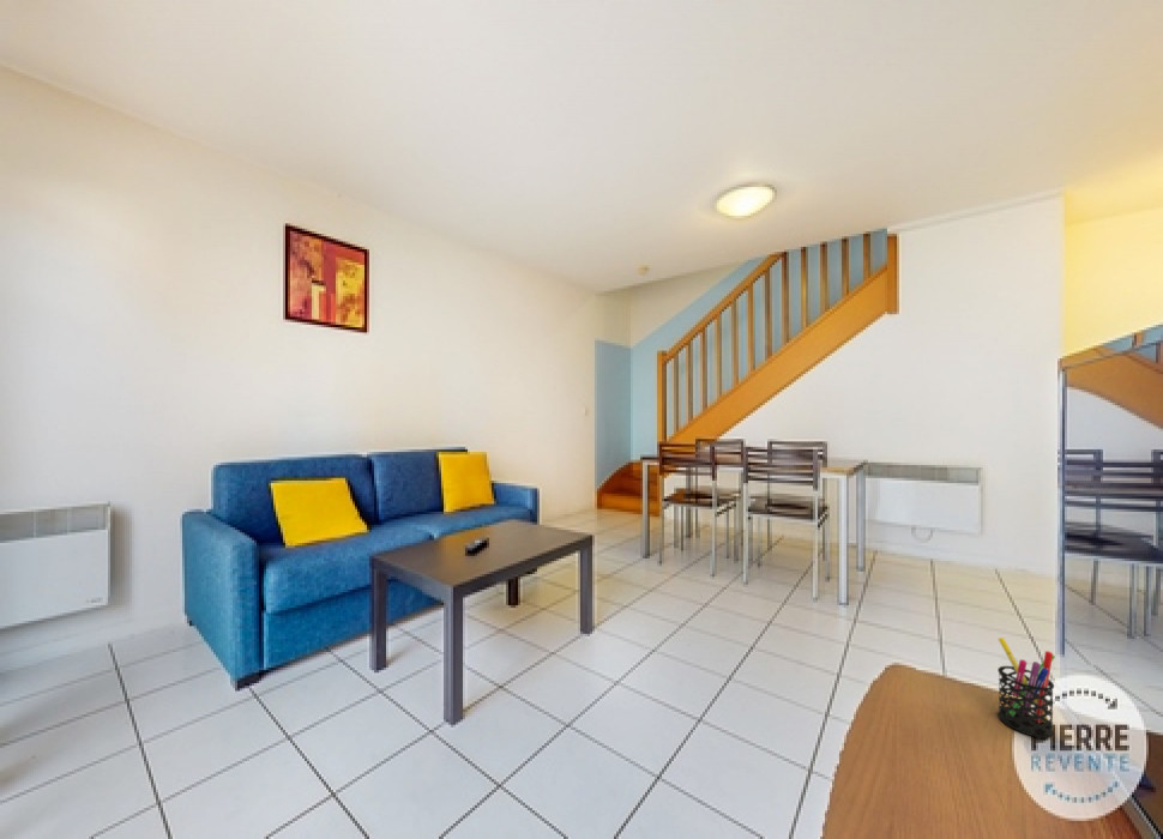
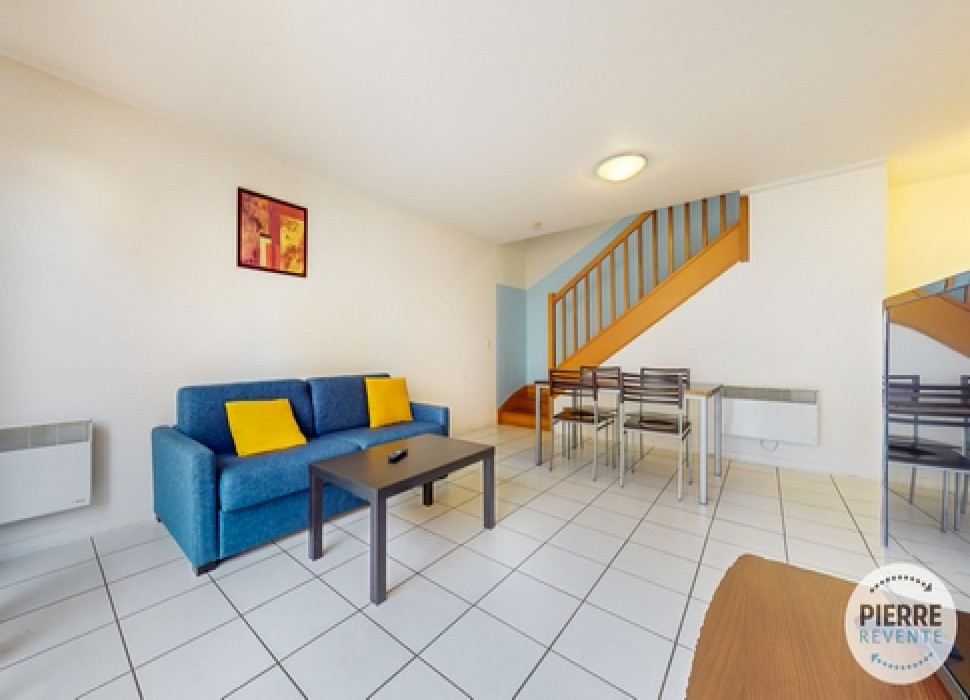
- pen holder [996,636,1056,740]
